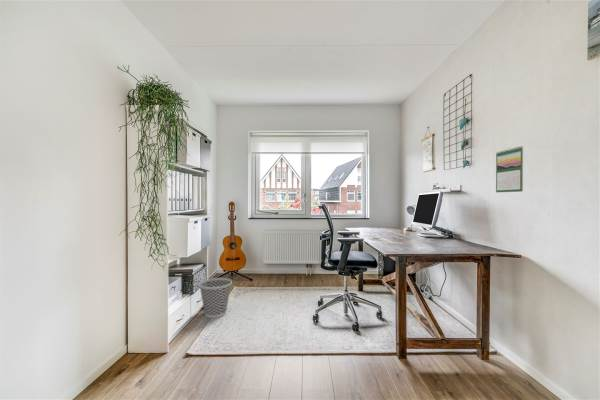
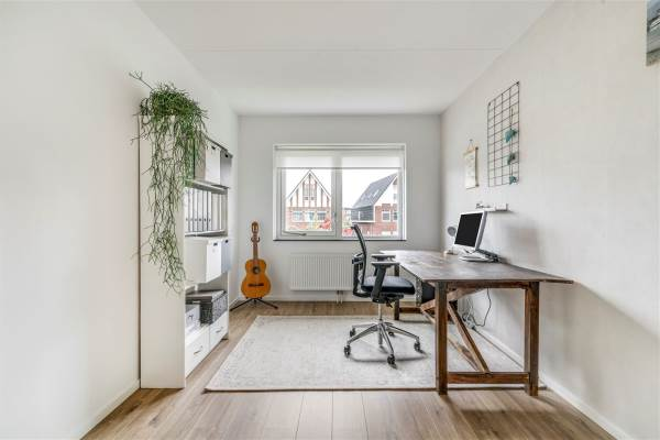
- calendar [495,145,524,193]
- wastebasket [198,277,233,319]
